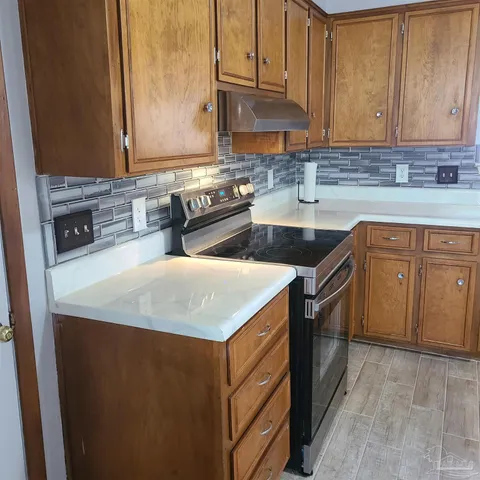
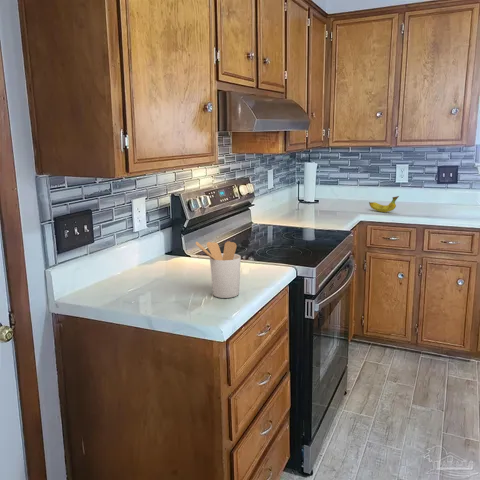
+ fruit [368,195,400,213]
+ utensil holder [195,240,242,299]
